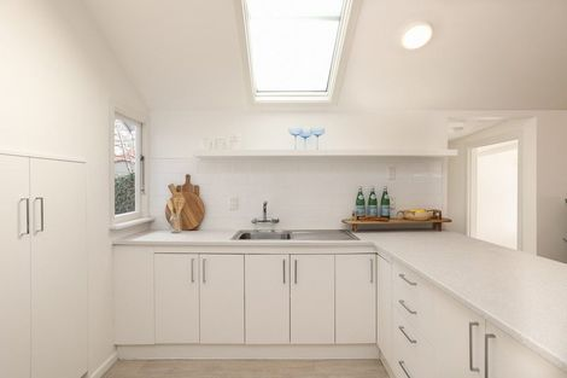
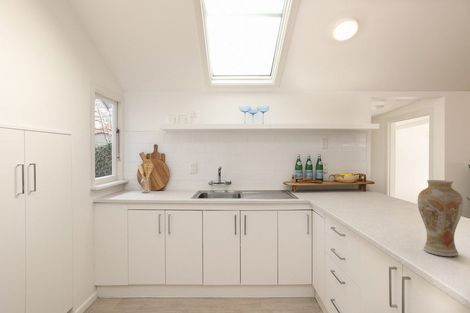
+ vase [417,179,464,257]
